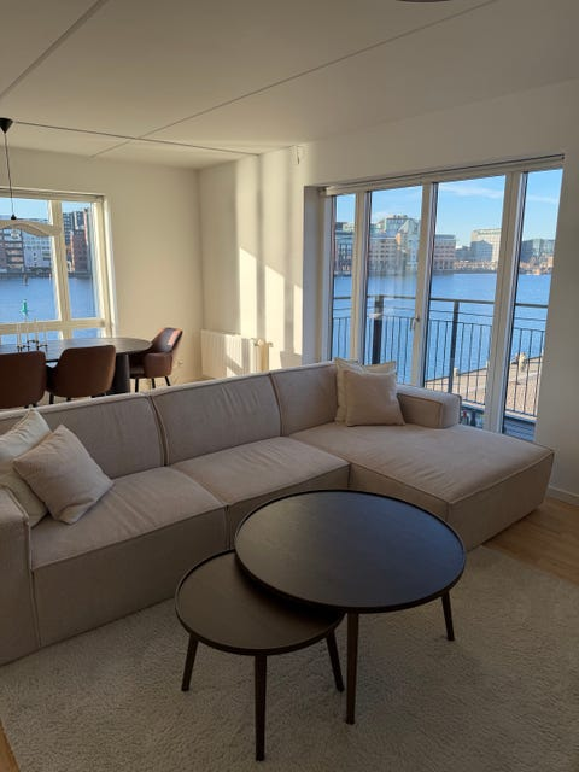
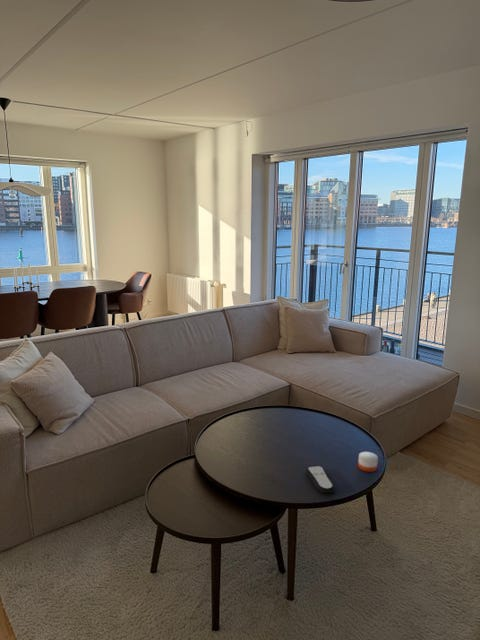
+ candle [357,451,379,473]
+ remote control [305,465,336,494]
